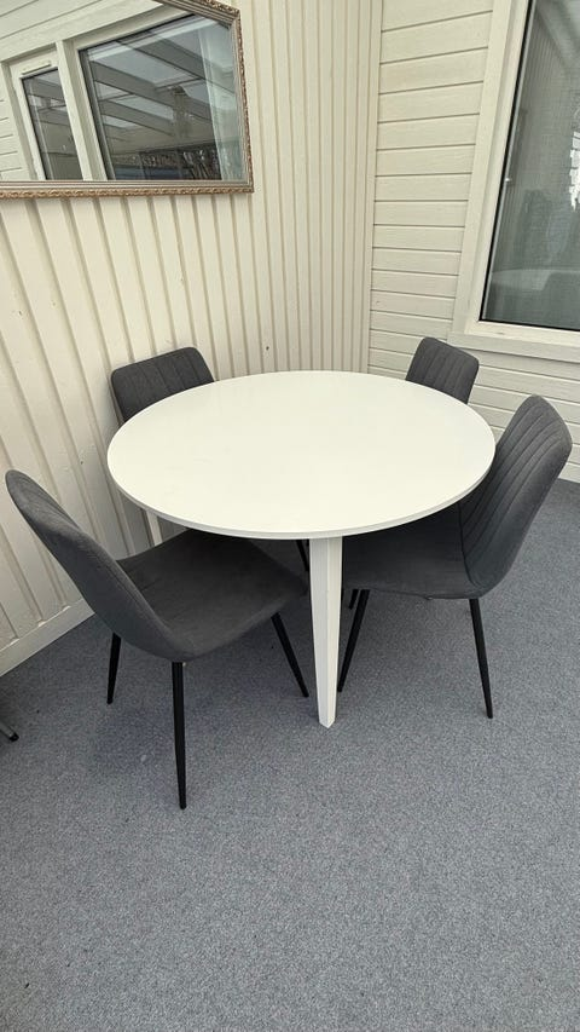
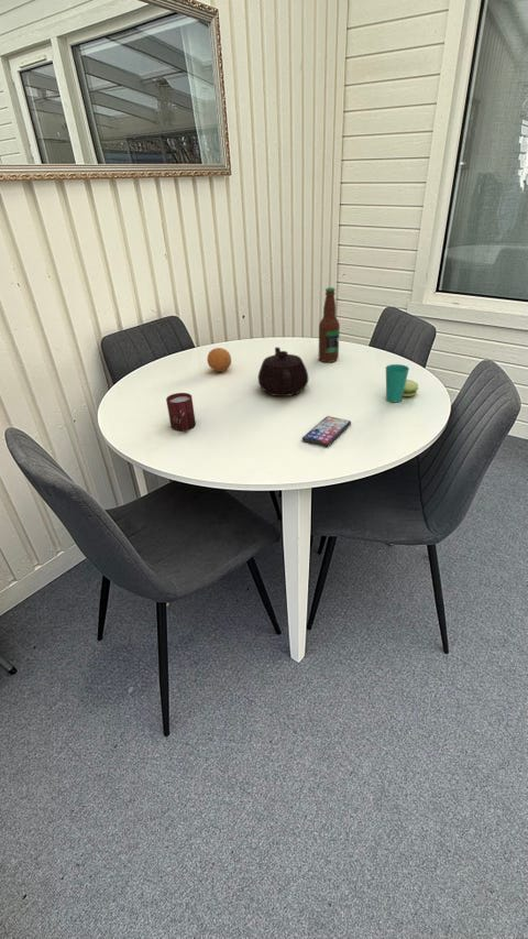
+ cup [385,363,419,403]
+ bottle [318,286,341,363]
+ smartphone [301,415,352,447]
+ cup [165,392,197,432]
+ teapot [257,346,309,397]
+ fruit [207,347,232,373]
